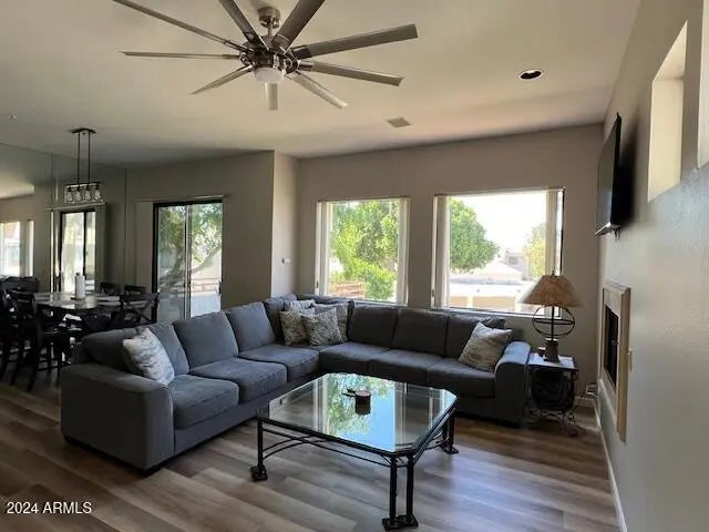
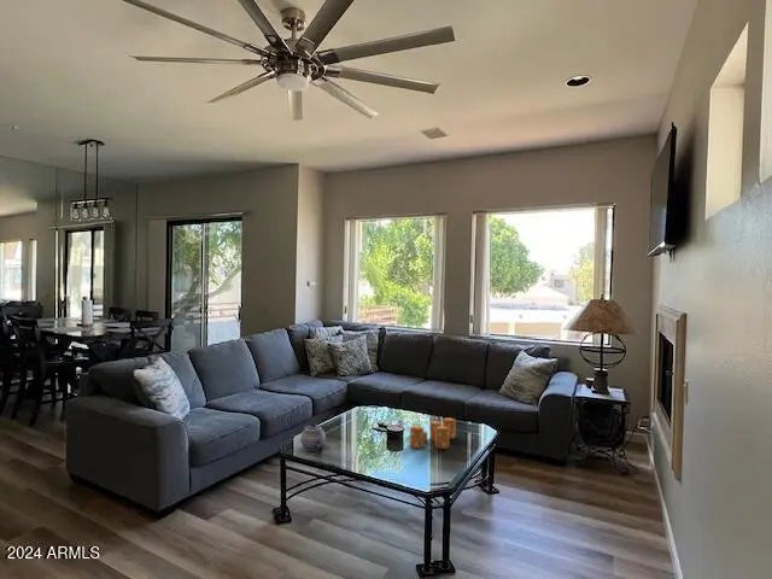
+ candle [409,417,457,450]
+ teapot [299,422,327,451]
